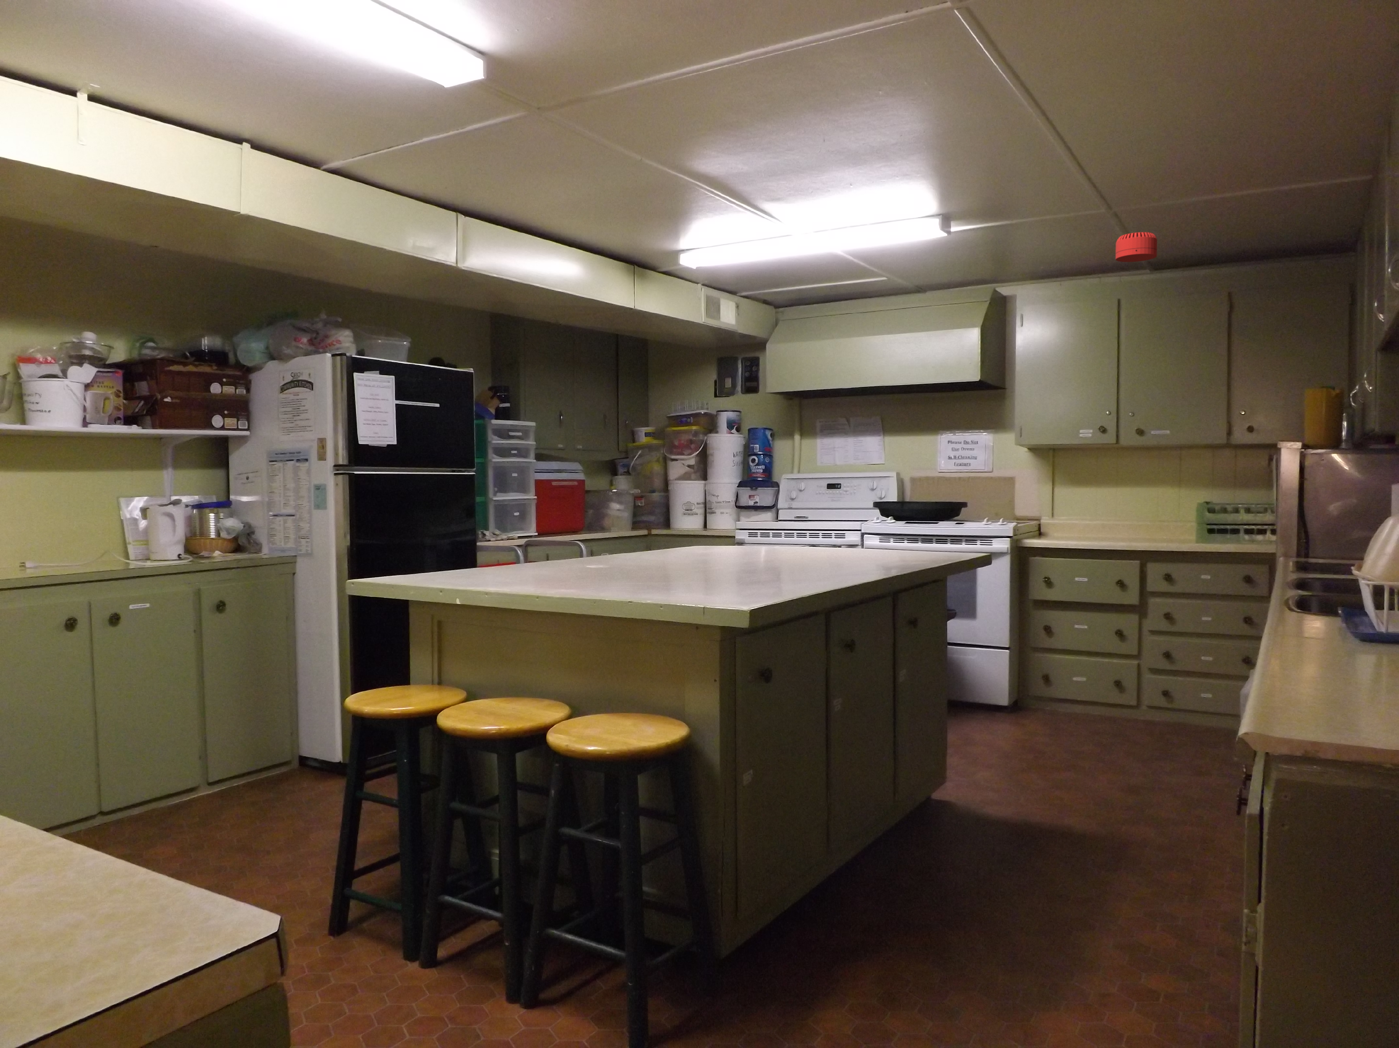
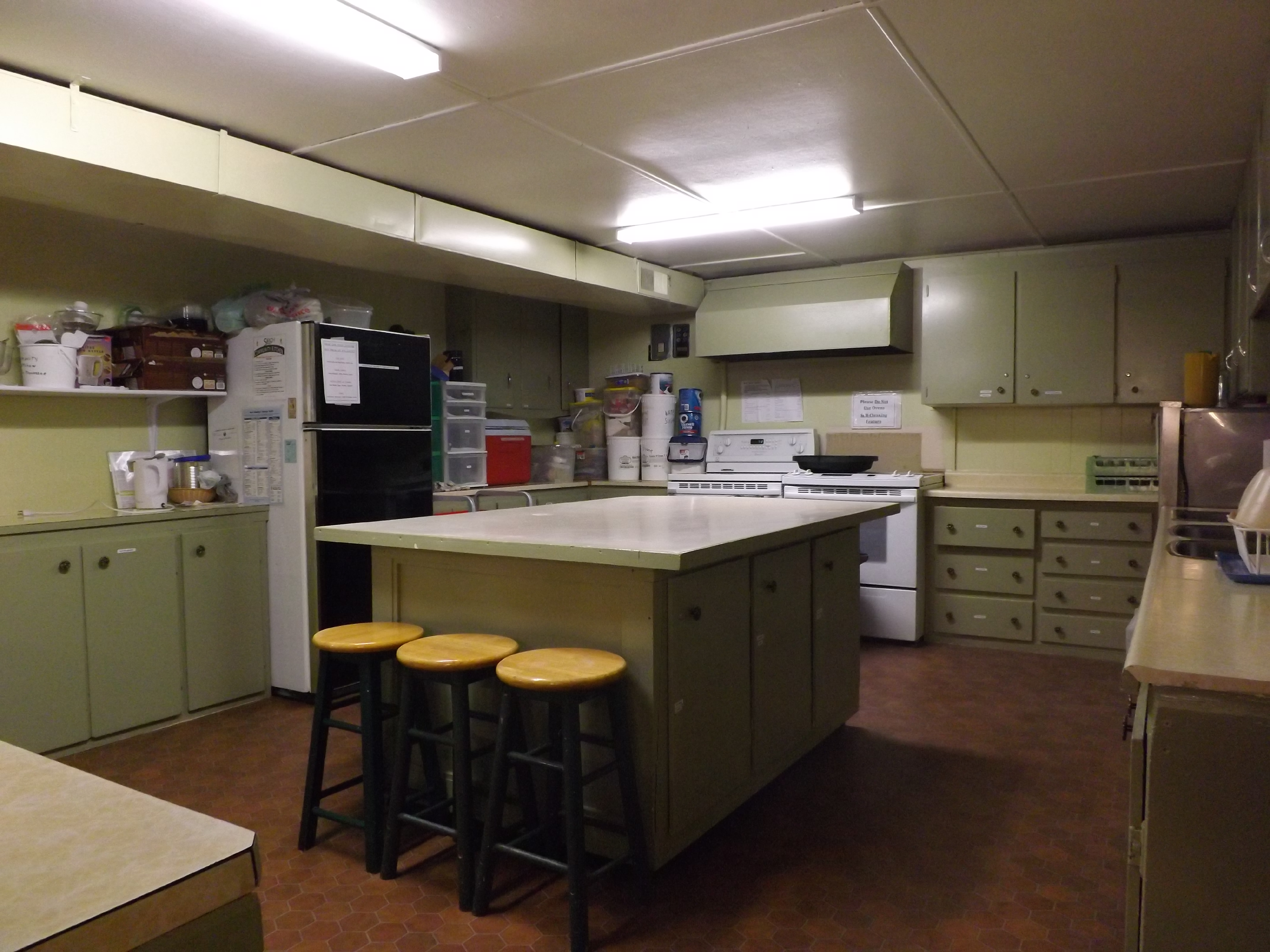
- smoke detector [1115,231,1158,262]
